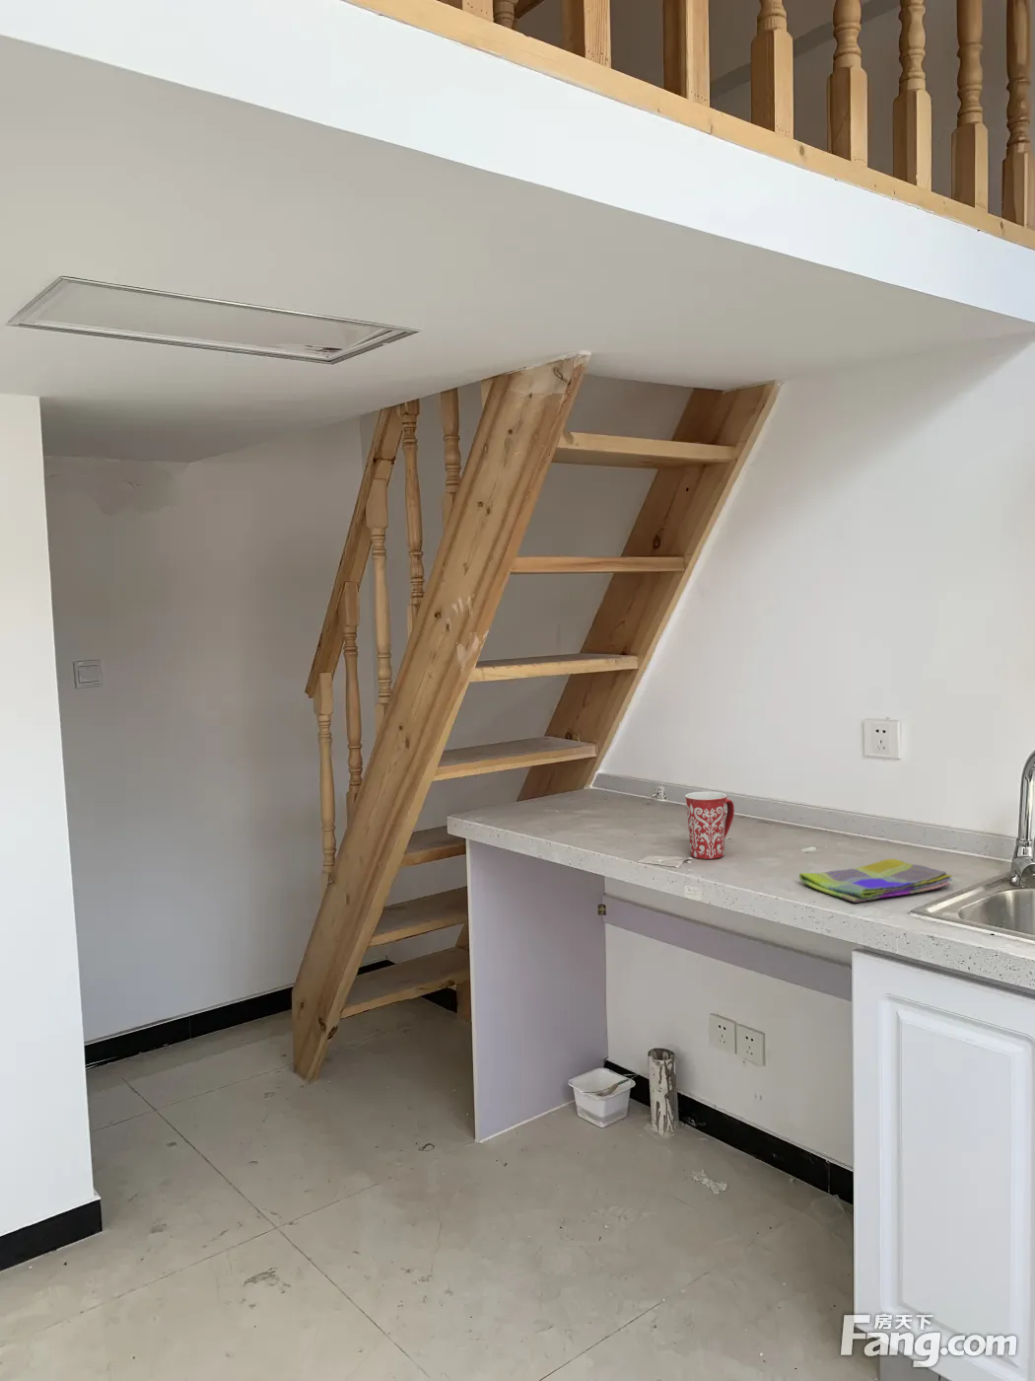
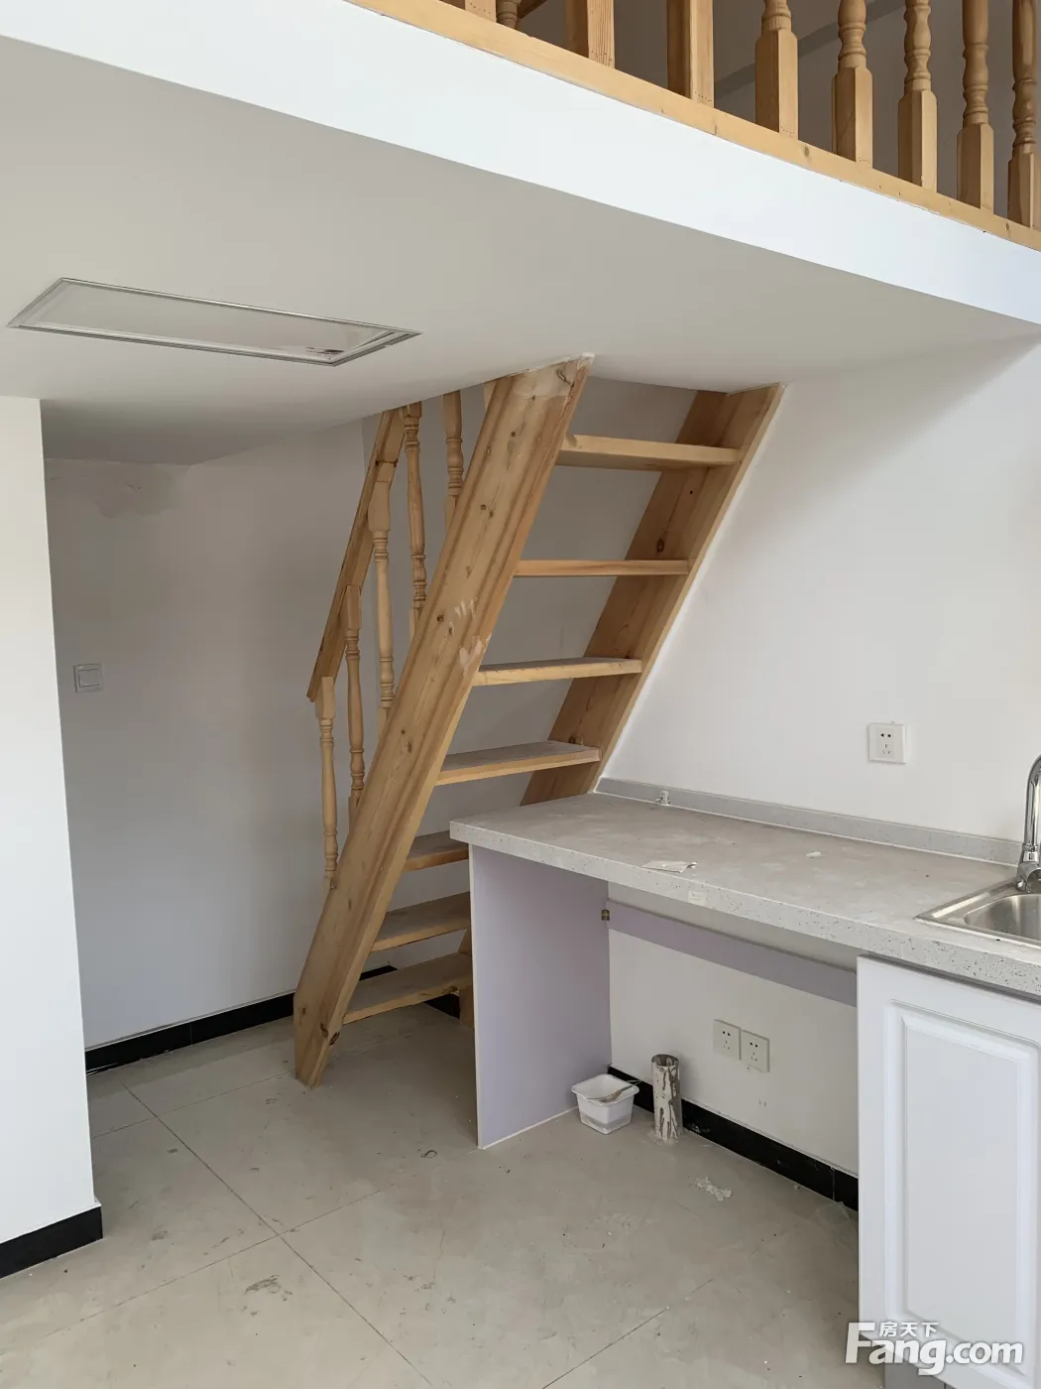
- dish towel [798,857,953,904]
- mug [684,791,735,860]
